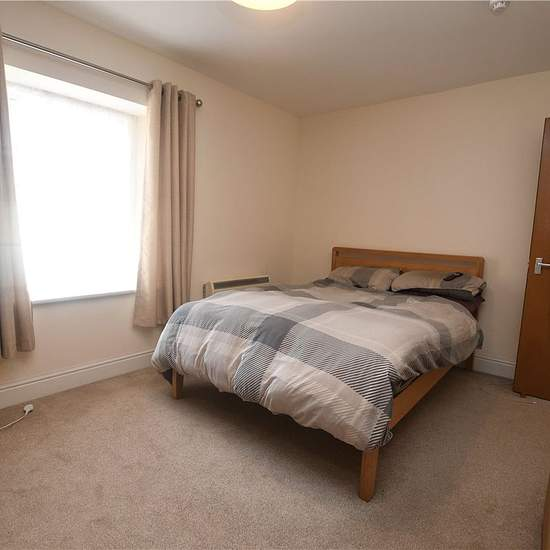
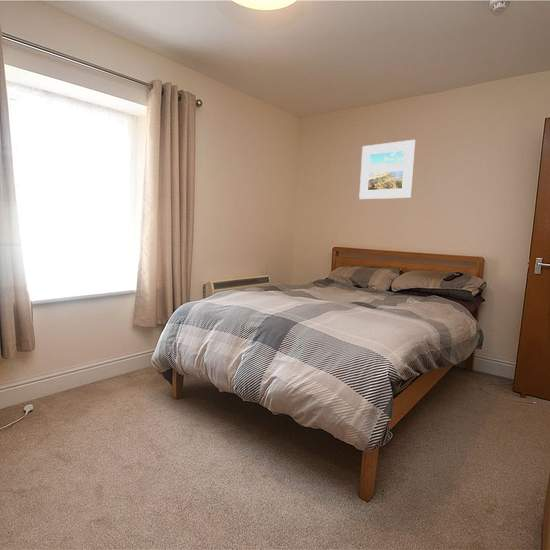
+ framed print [358,139,416,200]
